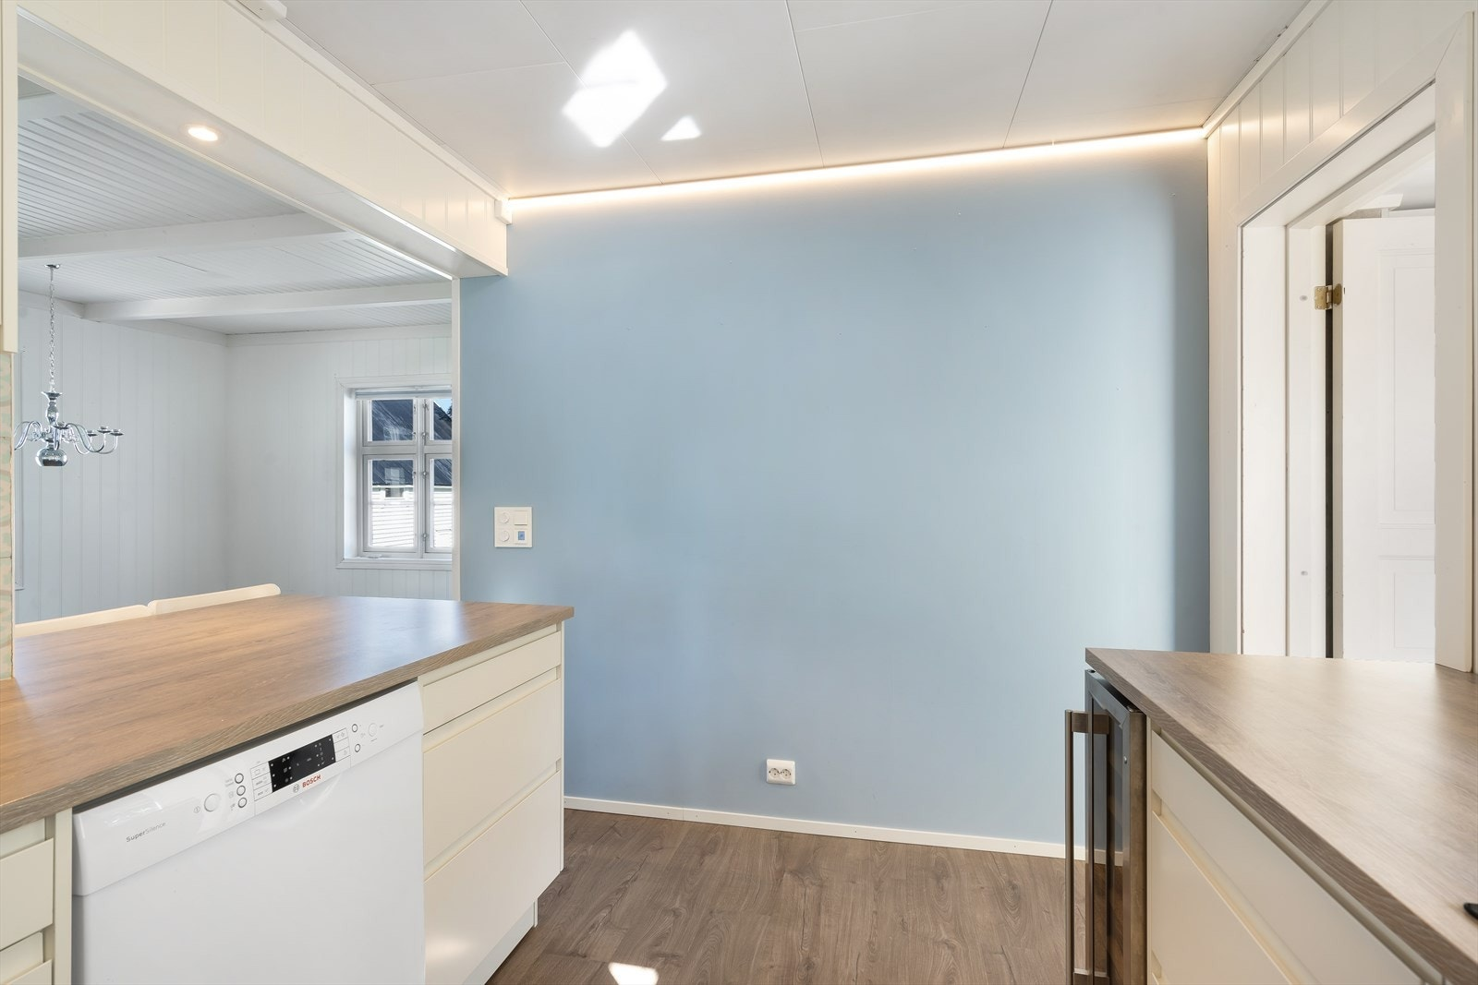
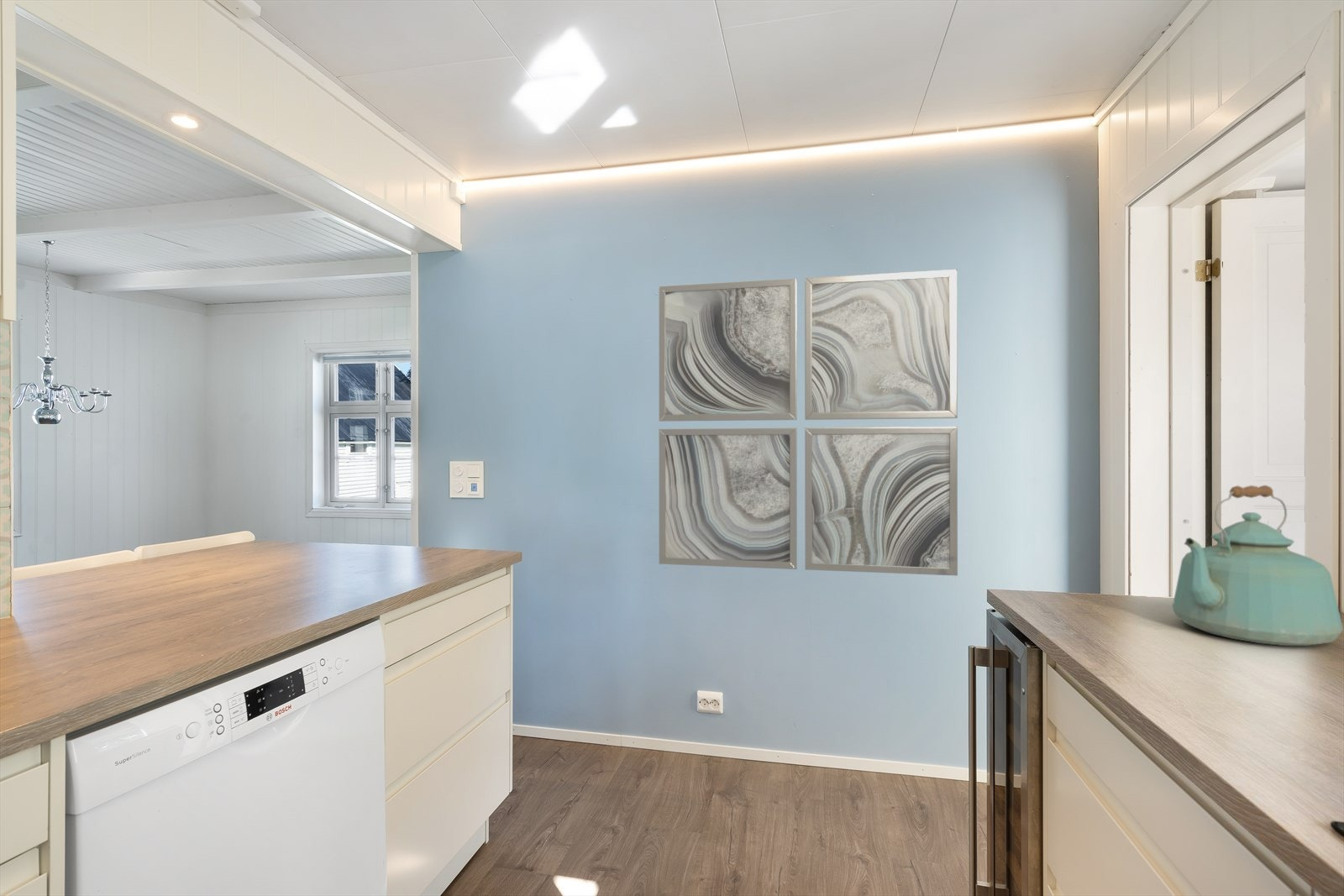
+ kettle [1172,485,1344,647]
+ wall art [659,269,958,577]
